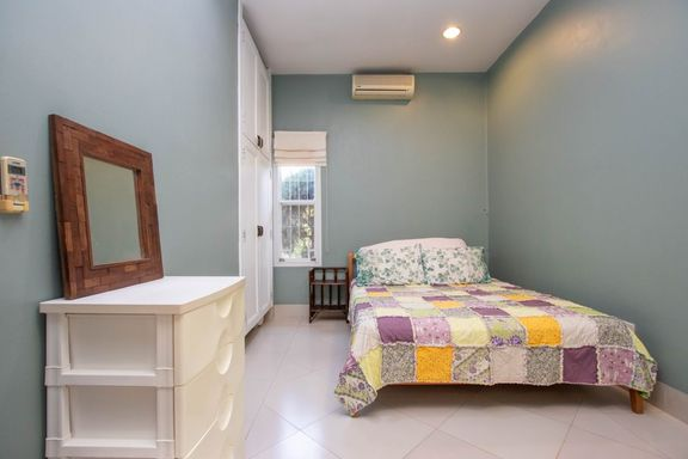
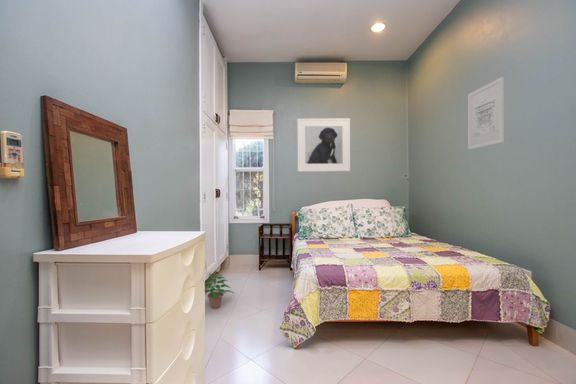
+ wall art [467,76,505,150]
+ potted plant [204,272,236,309]
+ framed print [296,117,351,173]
